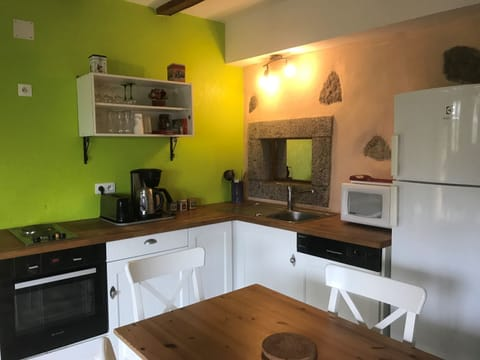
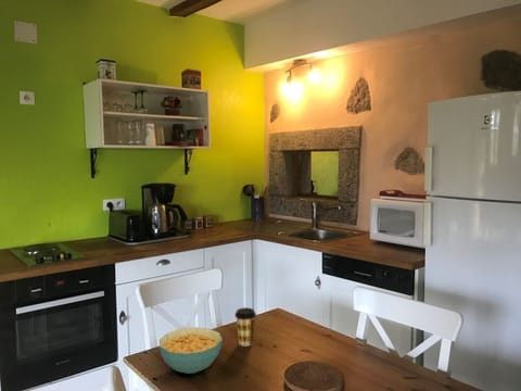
+ cereal bowl [158,326,224,375]
+ coffee cup [233,306,257,348]
